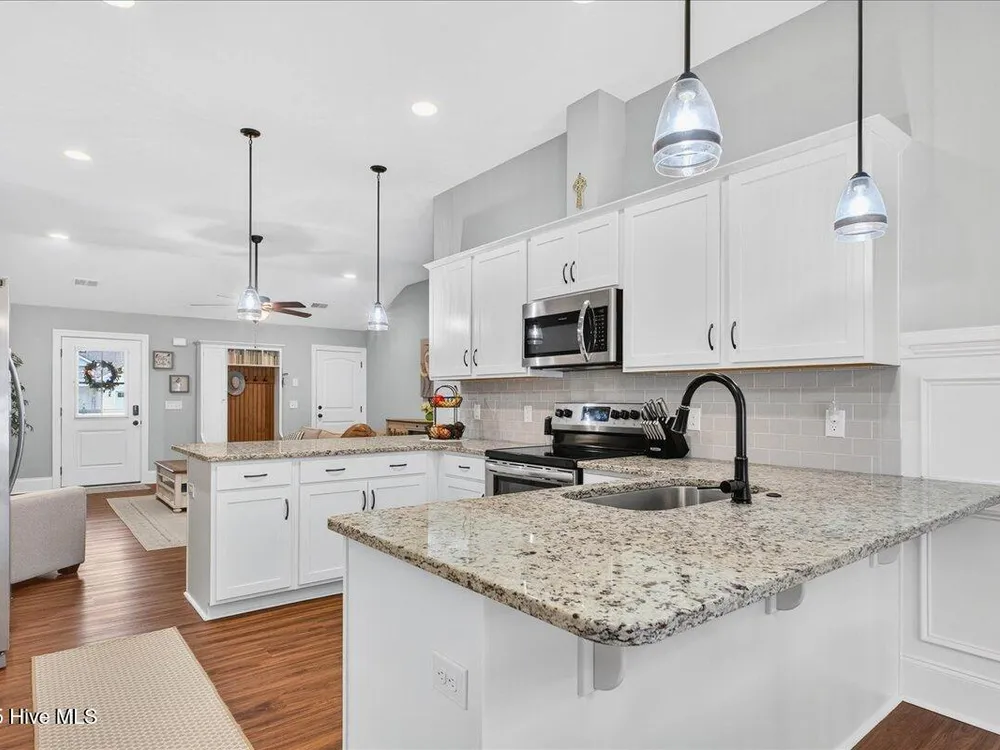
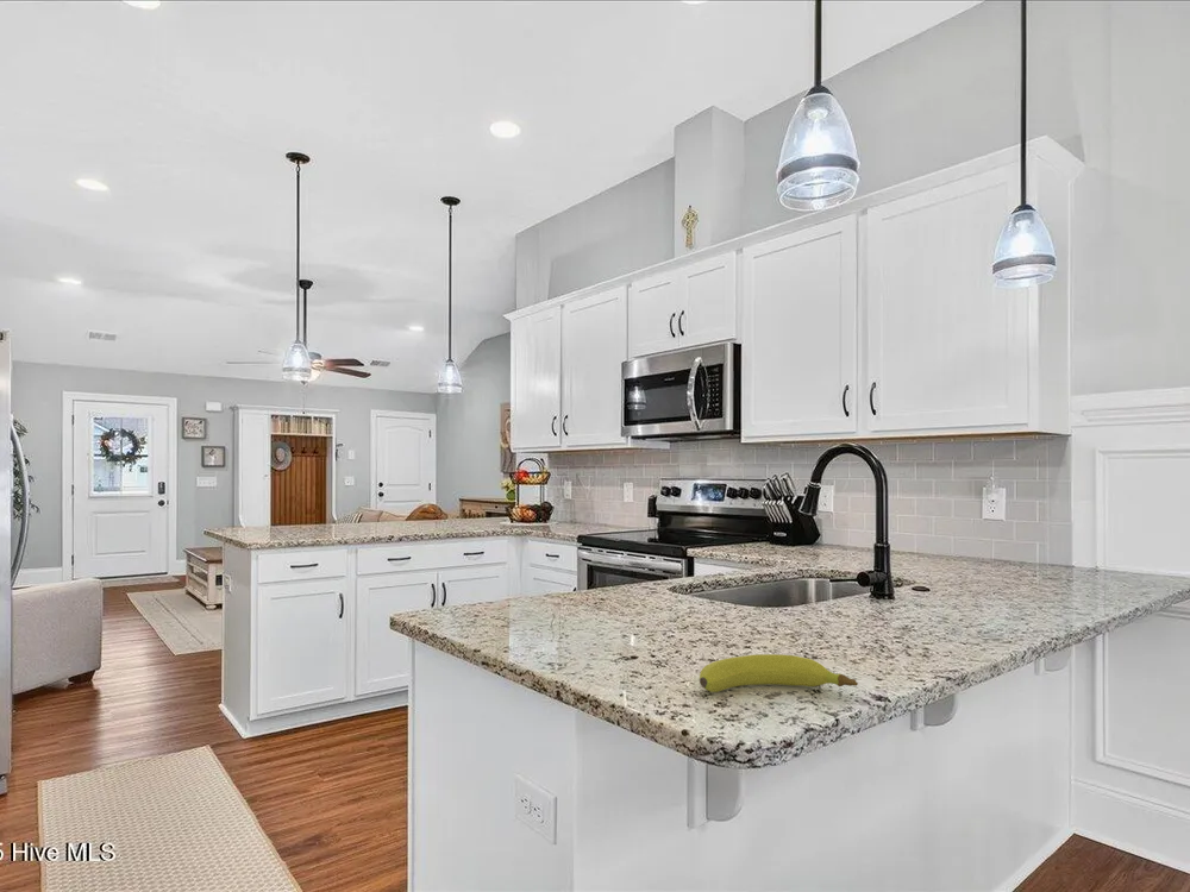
+ fruit [699,653,859,693]
